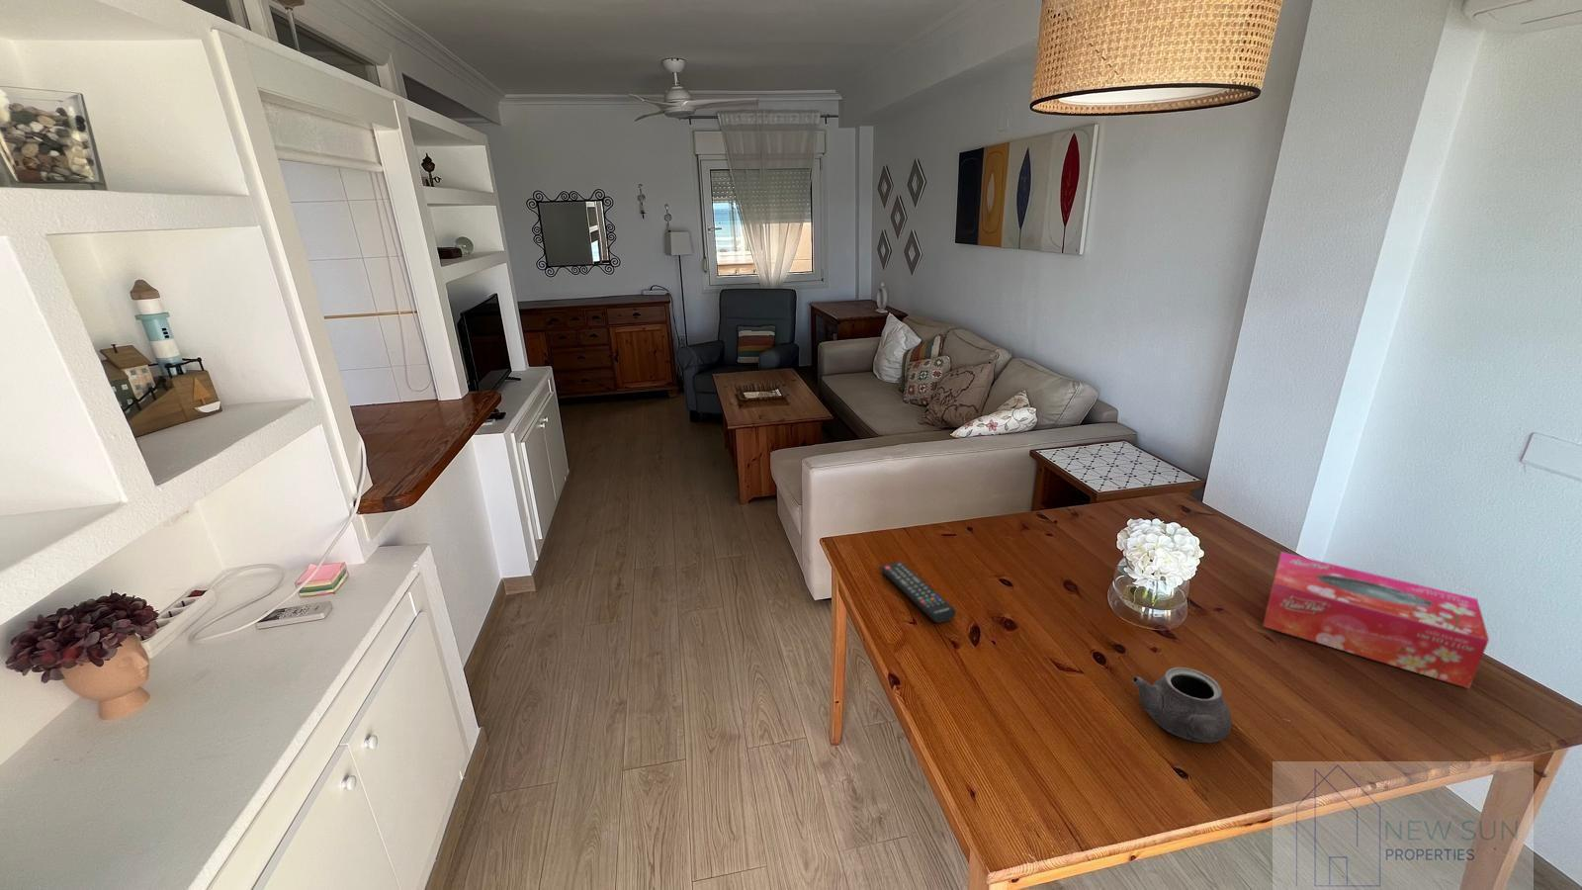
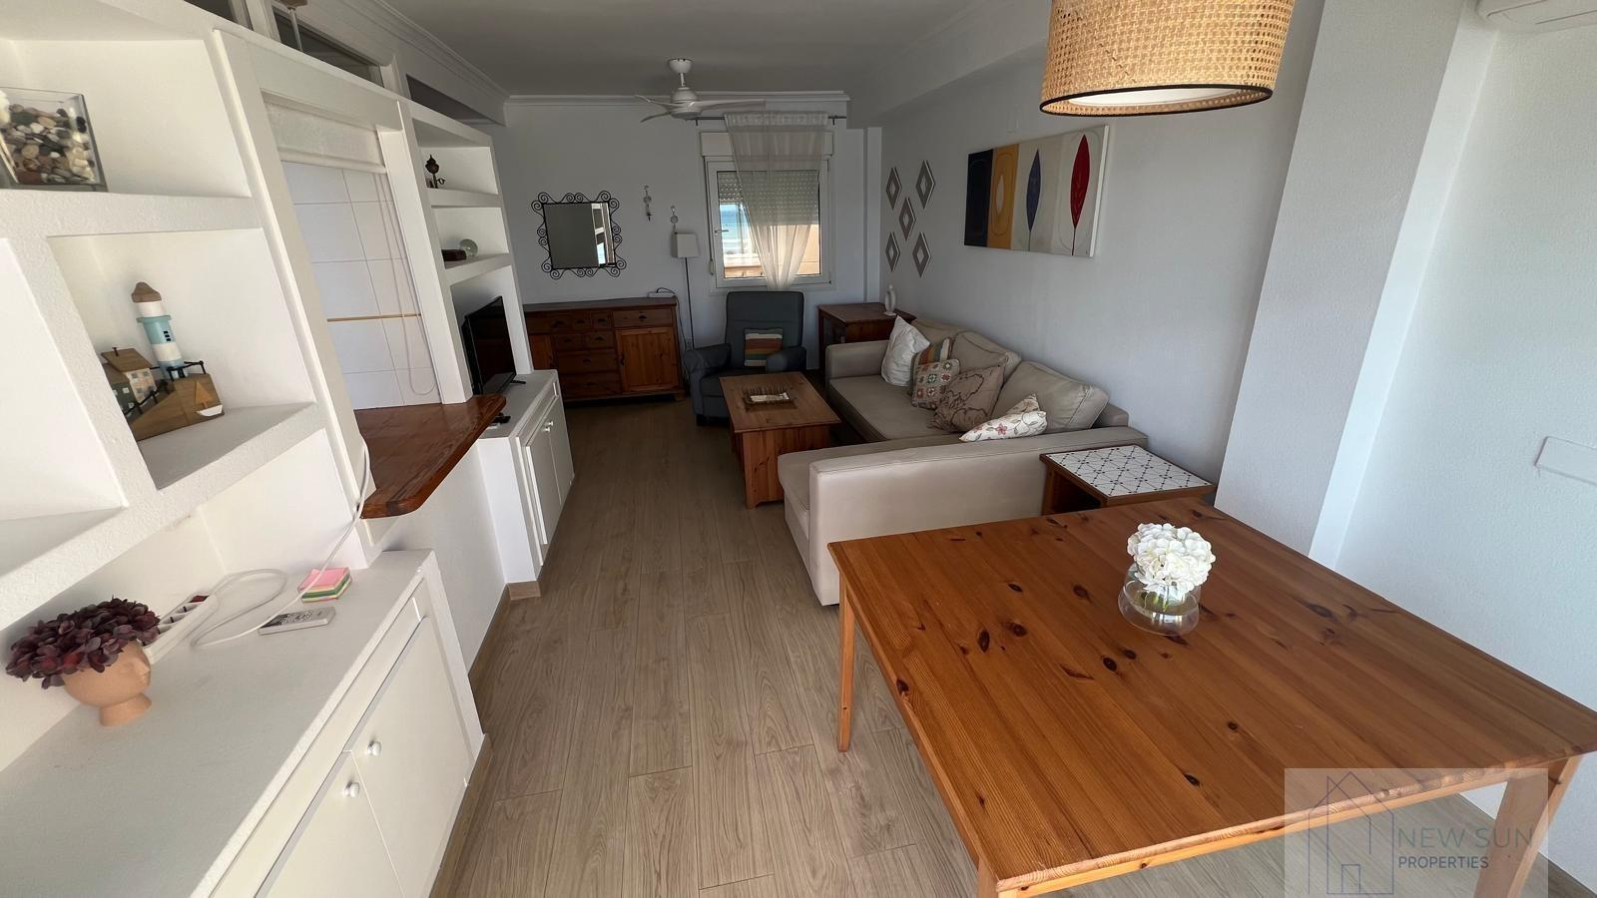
- tissue box [1261,551,1490,689]
- teapot [1131,666,1233,743]
- remote control [879,561,957,624]
